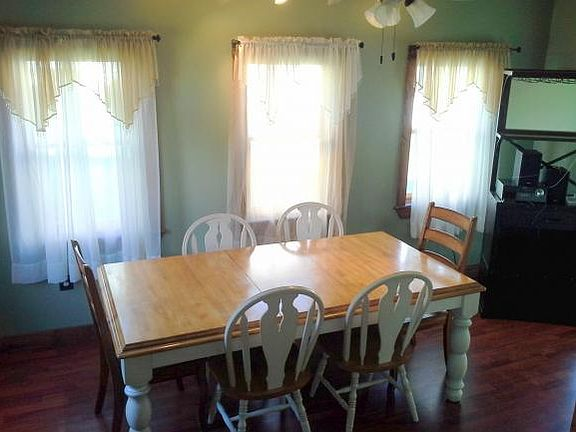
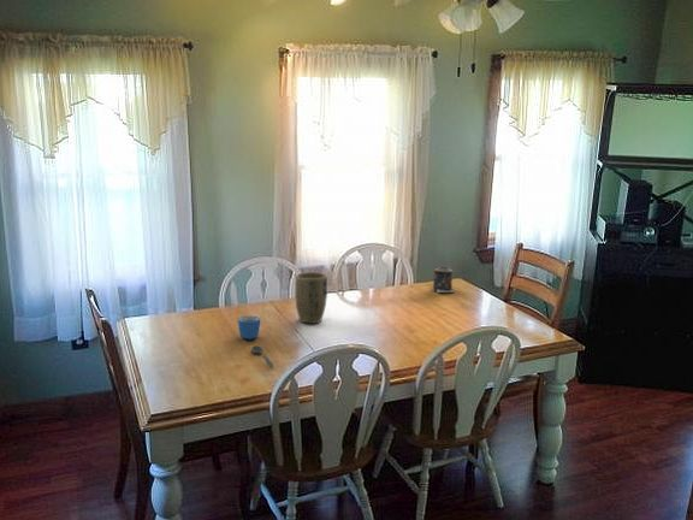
+ candle [432,266,457,294]
+ plant pot [294,271,328,325]
+ mug [237,314,261,341]
+ soupspoon [250,344,274,368]
